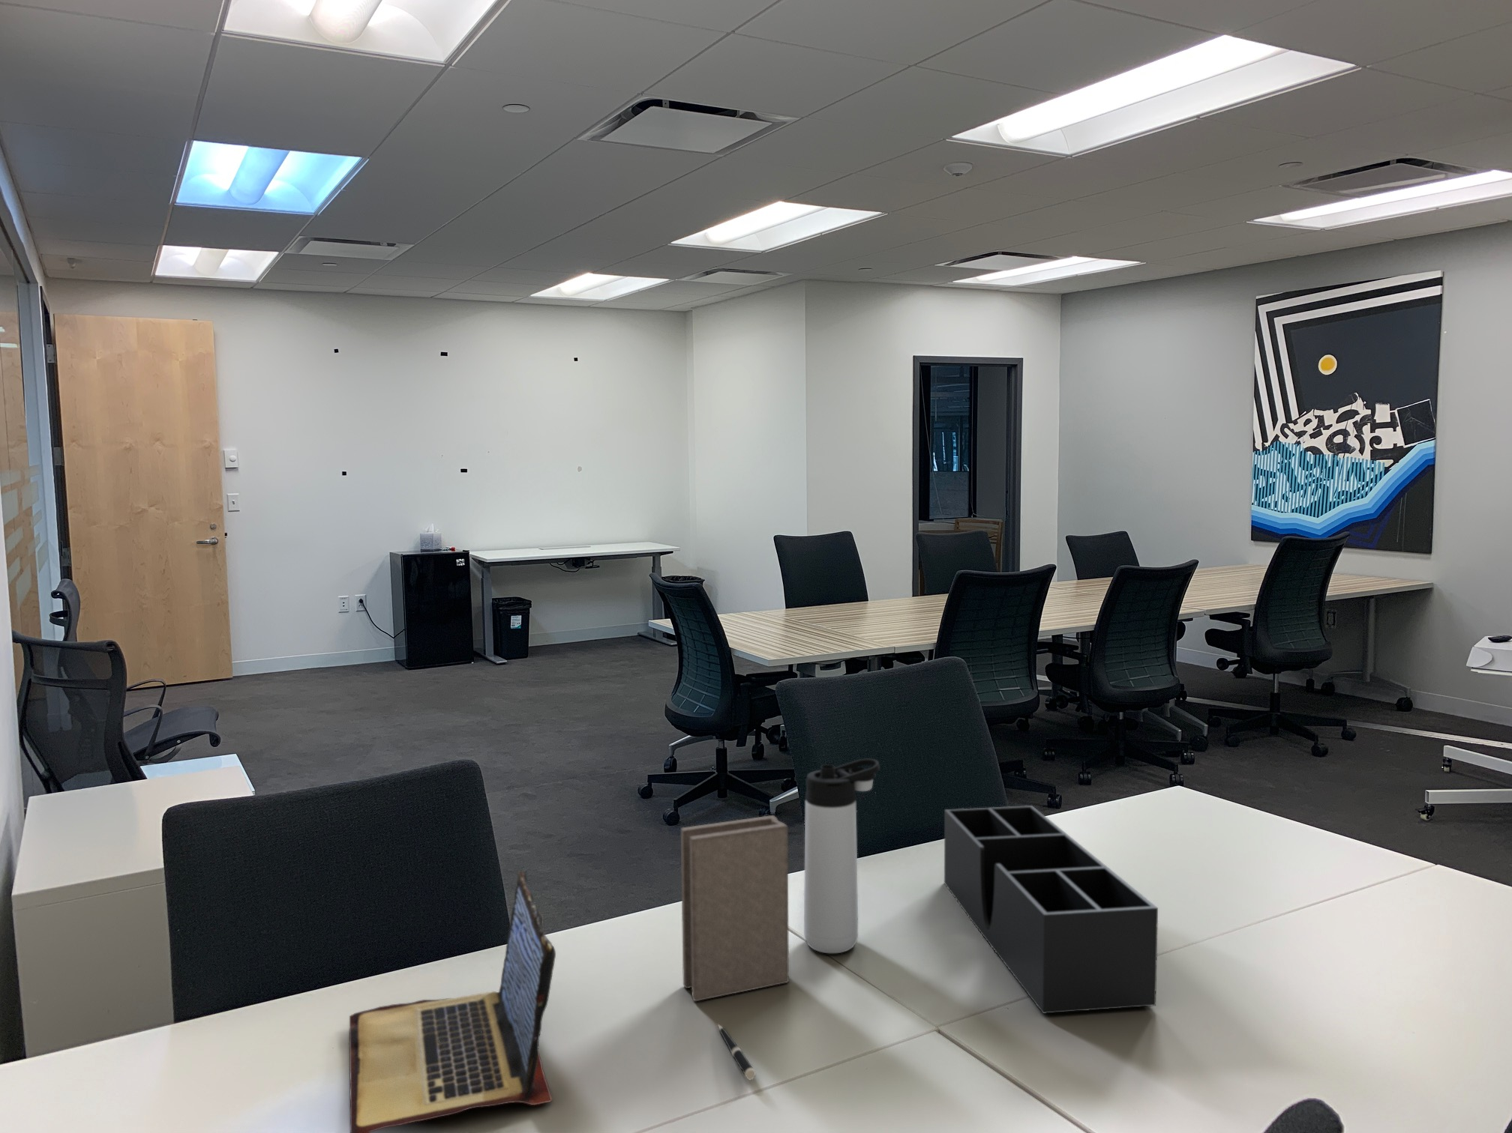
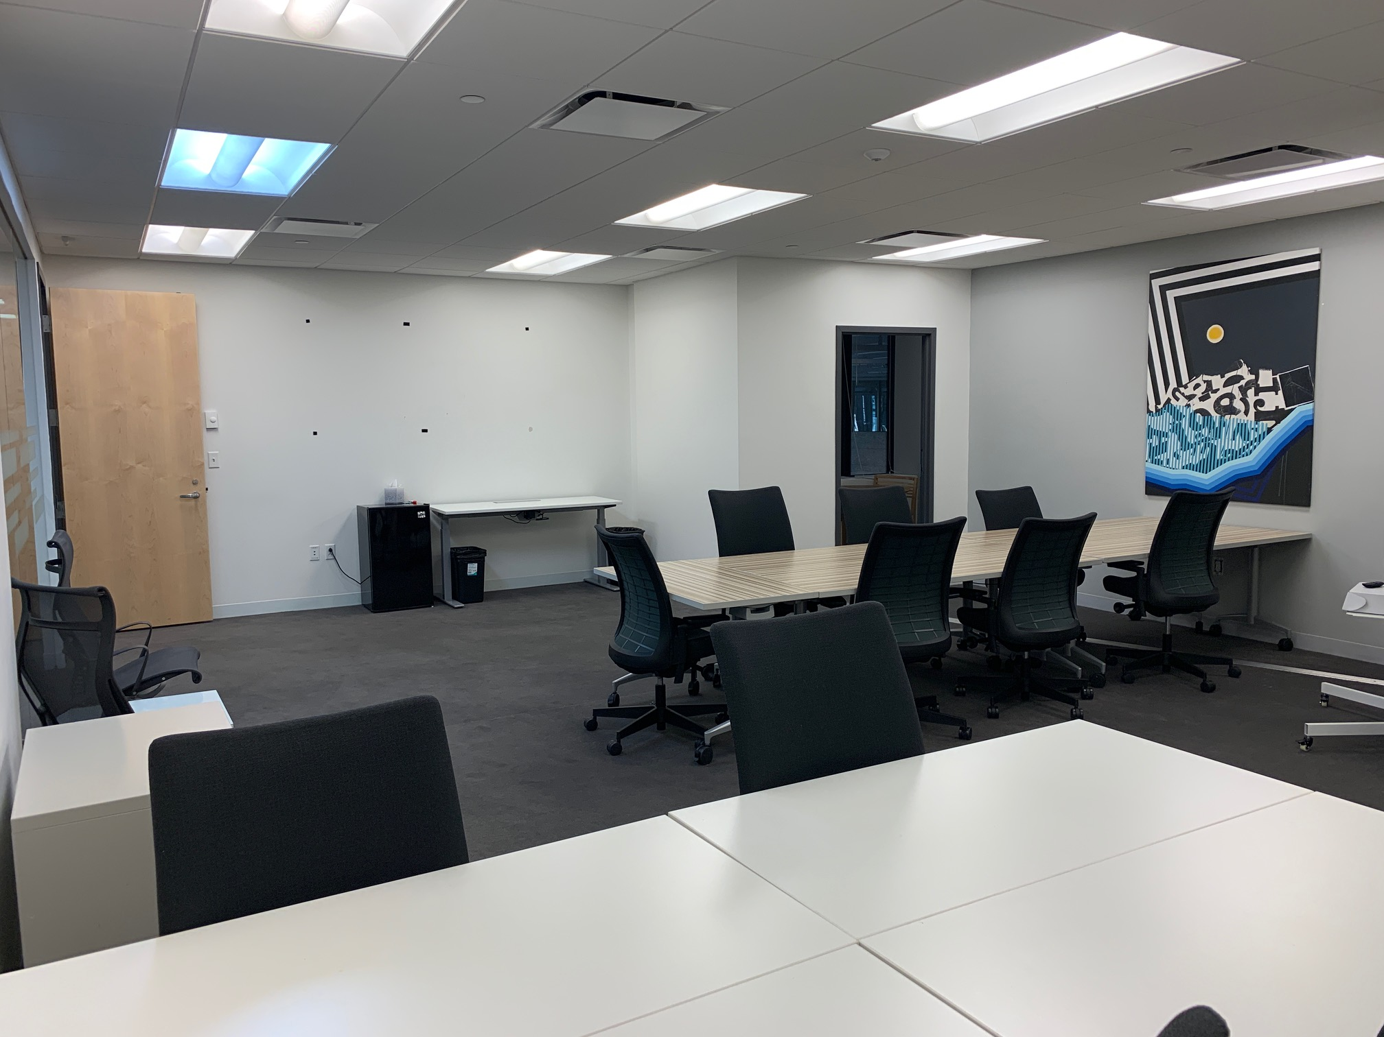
- desk organizer [943,805,1158,1015]
- thermos bottle [804,758,881,954]
- book [680,814,789,1002]
- laptop [349,870,556,1133]
- pen [717,1024,756,1082]
